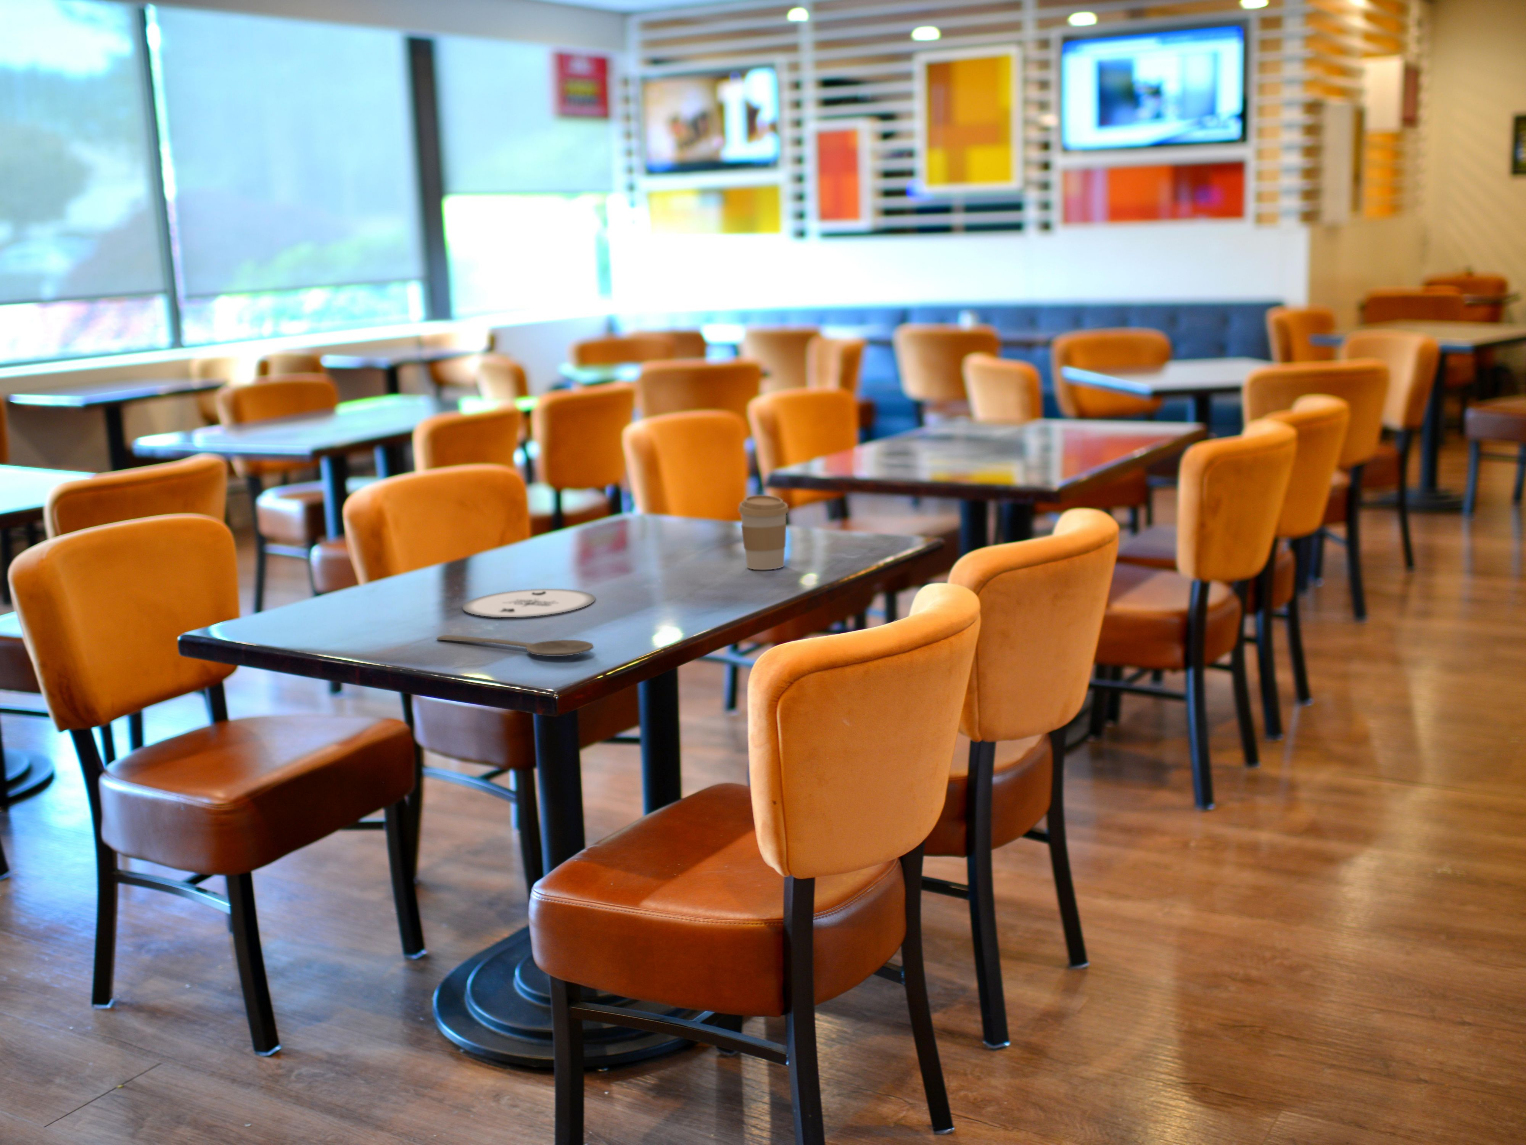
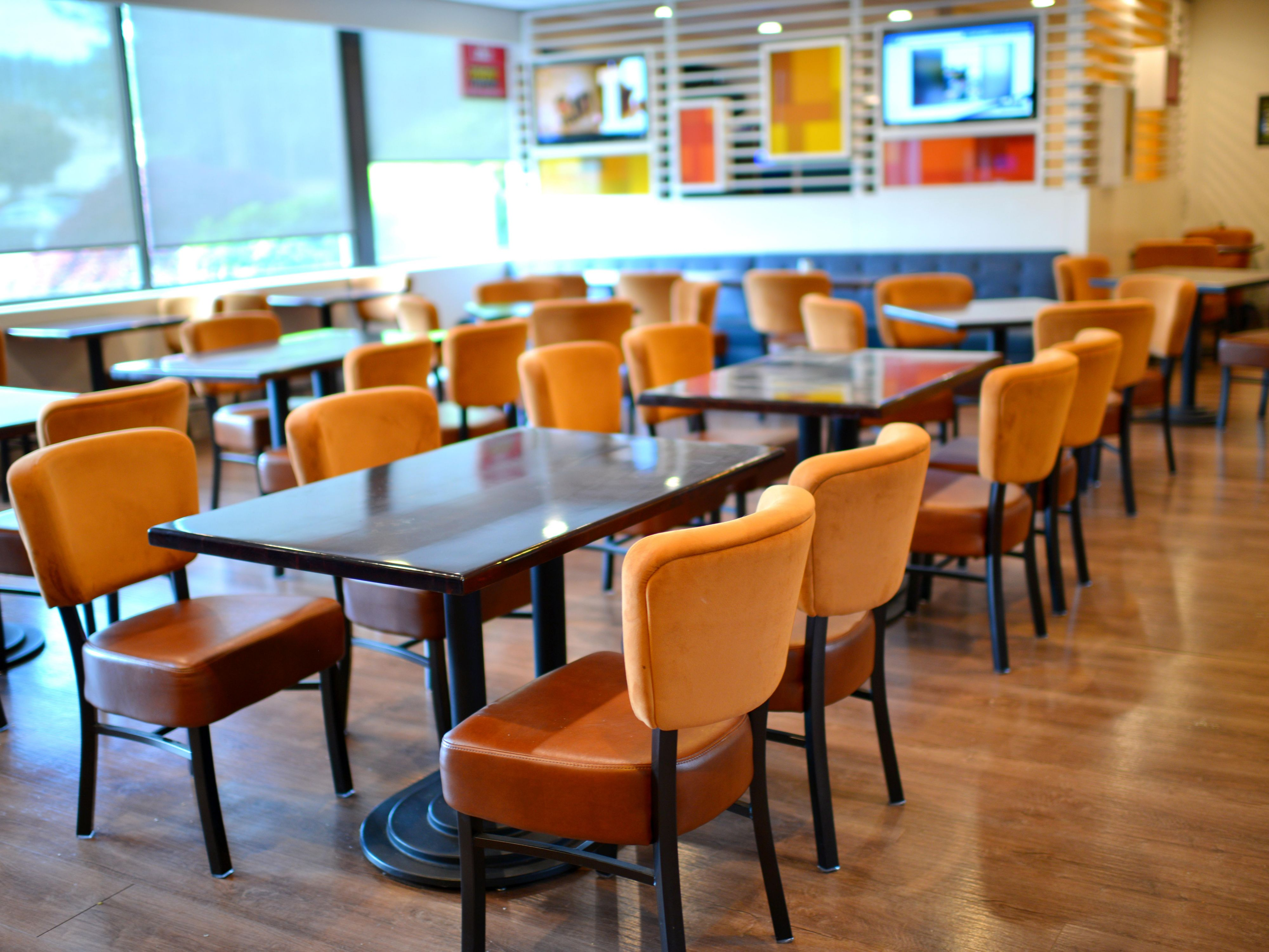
- coffee cup [738,494,789,570]
- wooden spoon [437,635,594,657]
- plate [462,588,595,618]
